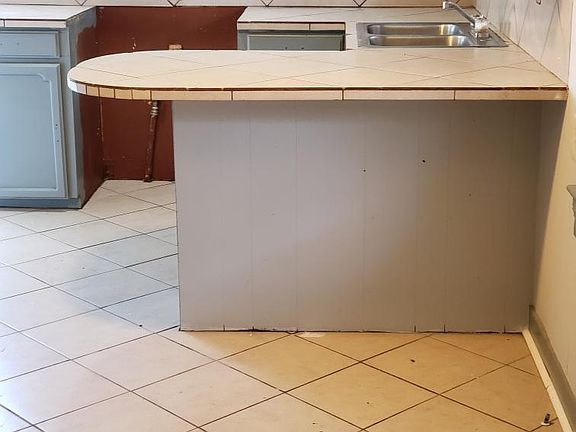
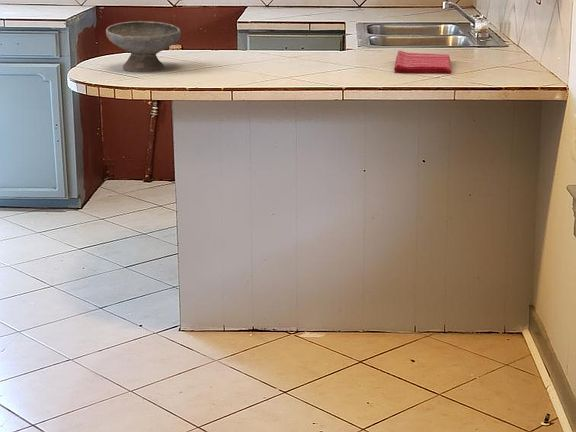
+ bowl [105,20,182,73]
+ dish towel [393,50,452,75]
